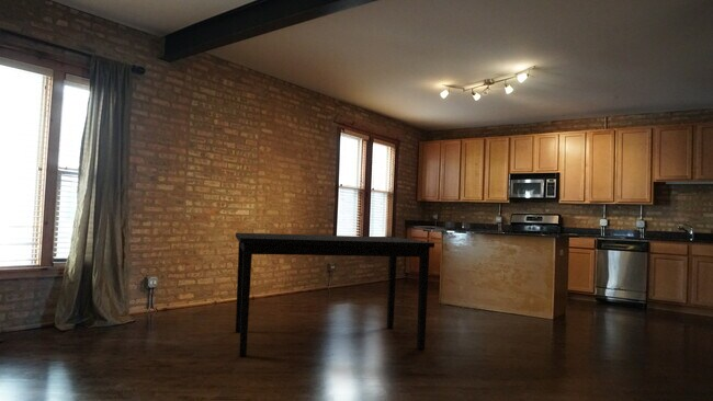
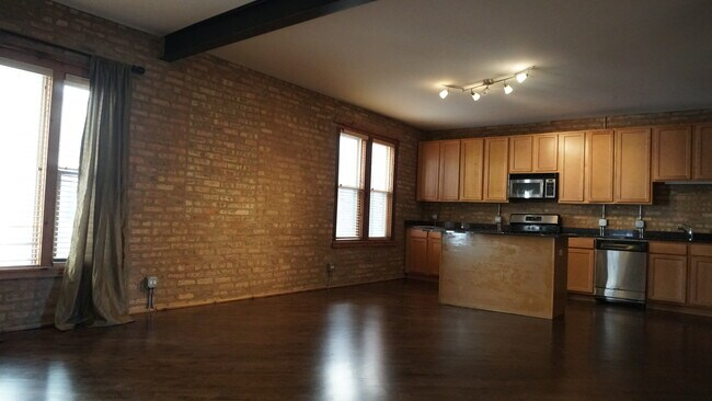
- dining table [235,232,435,358]
